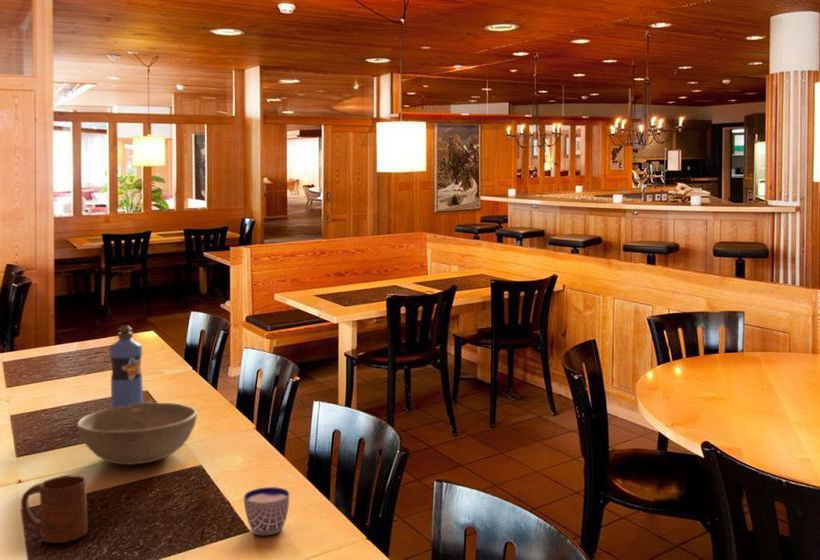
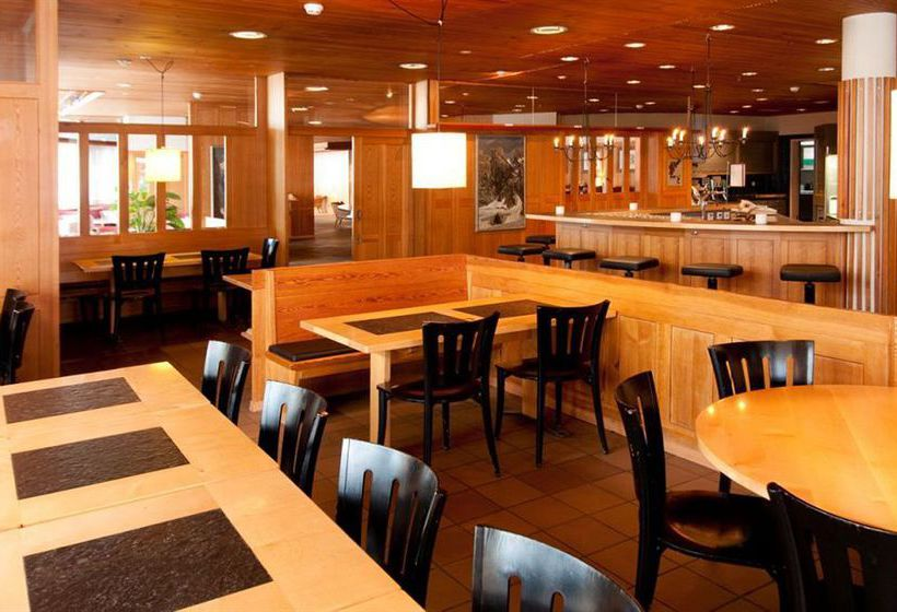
- cup [243,486,291,536]
- water bottle [108,324,144,409]
- bowl [76,402,198,466]
- cup [20,474,89,544]
